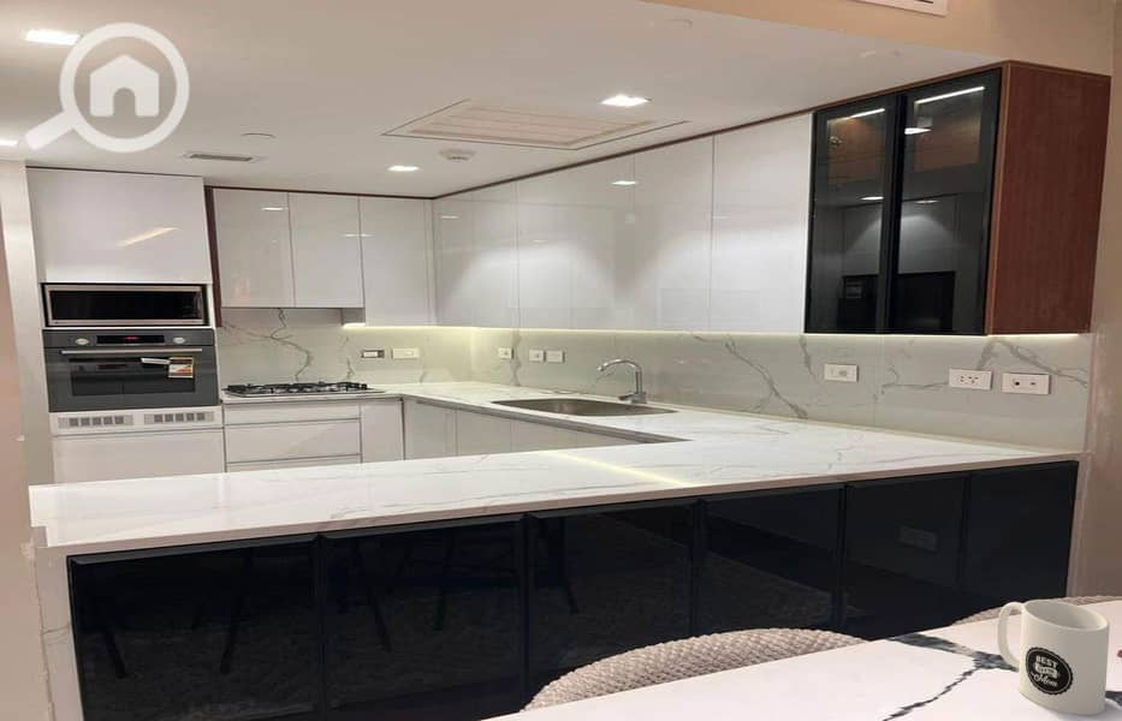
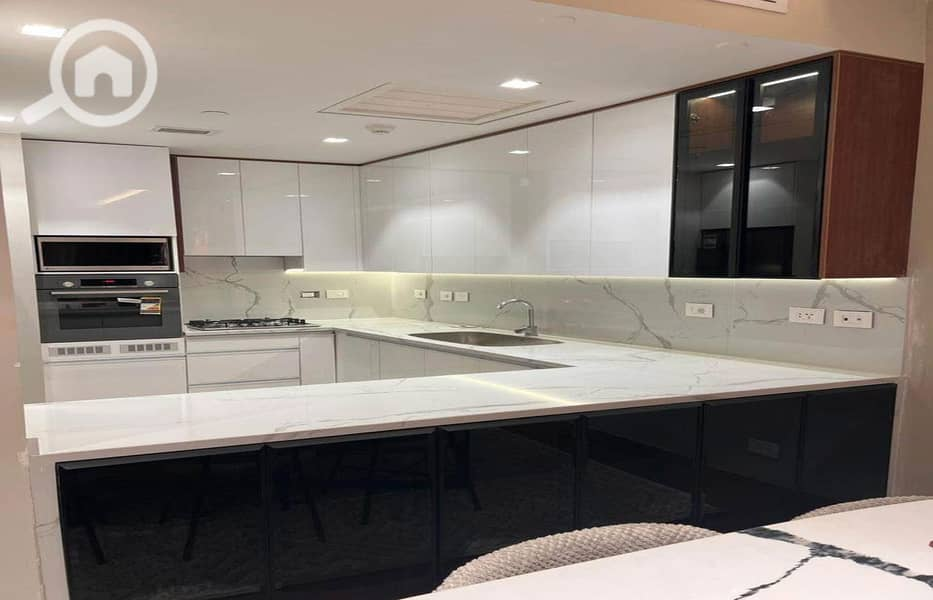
- mug [996,598,1111,716]
